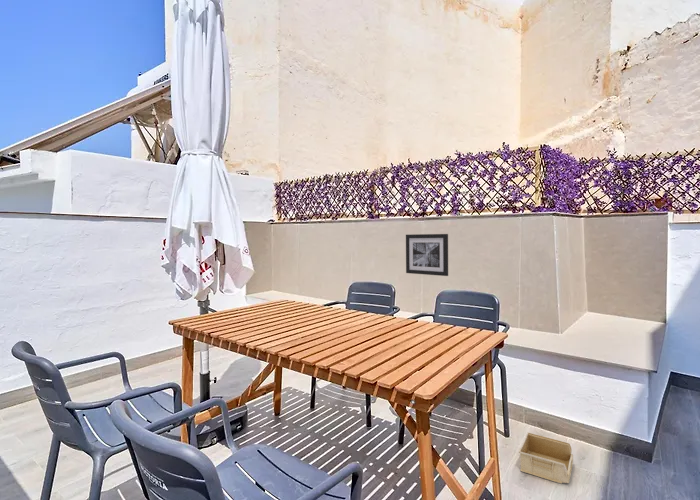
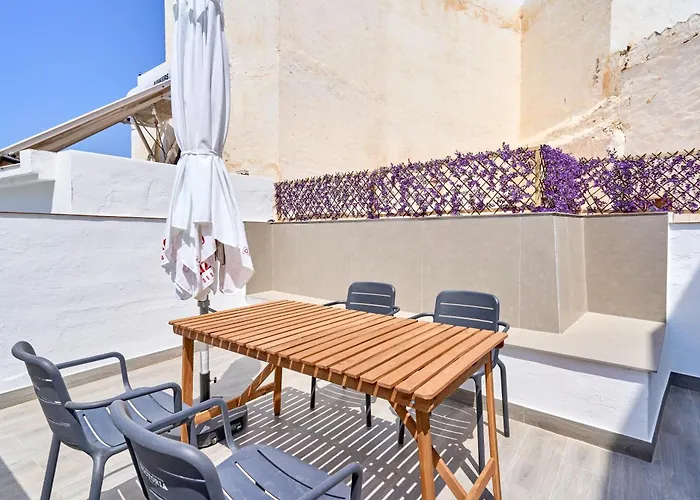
- wall art [405,233,449,277]
- storage bin [518,432,574,485]
